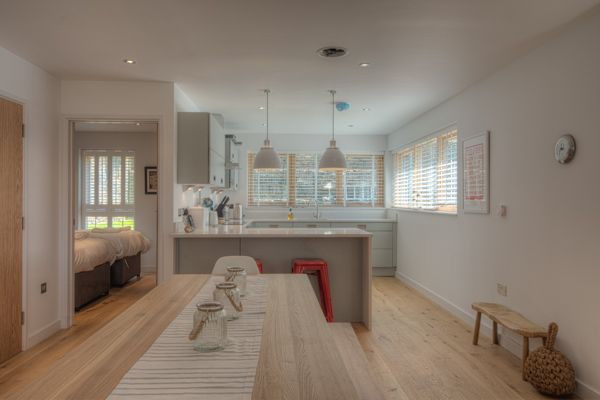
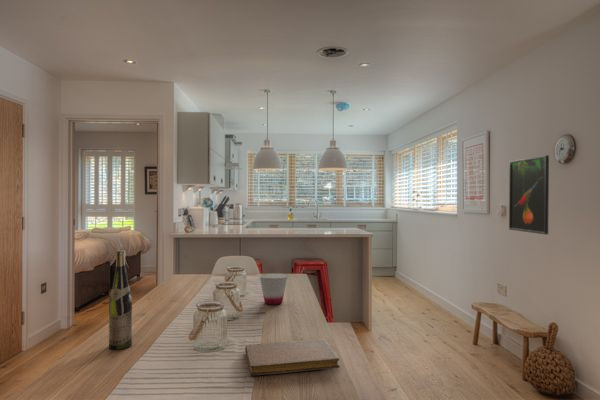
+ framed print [508,154,550,235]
+ cup [259,272,289,306]
+ notebook [244,338,341,376]
+ wine bottle [108,250,133,351]
